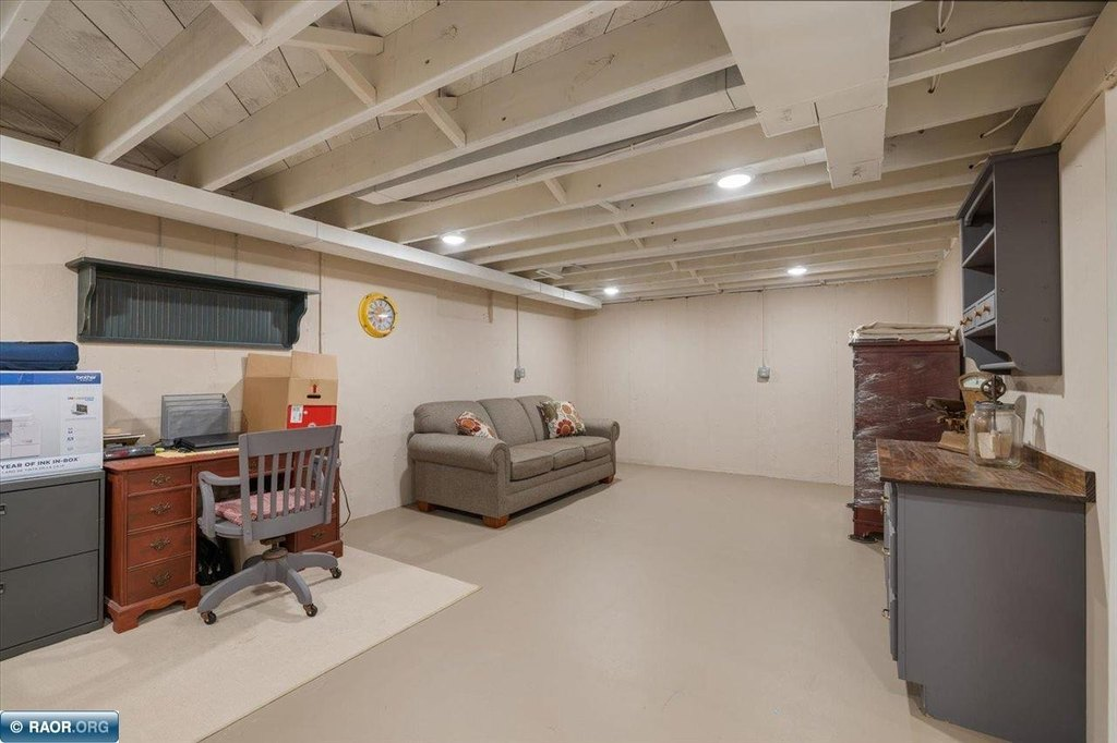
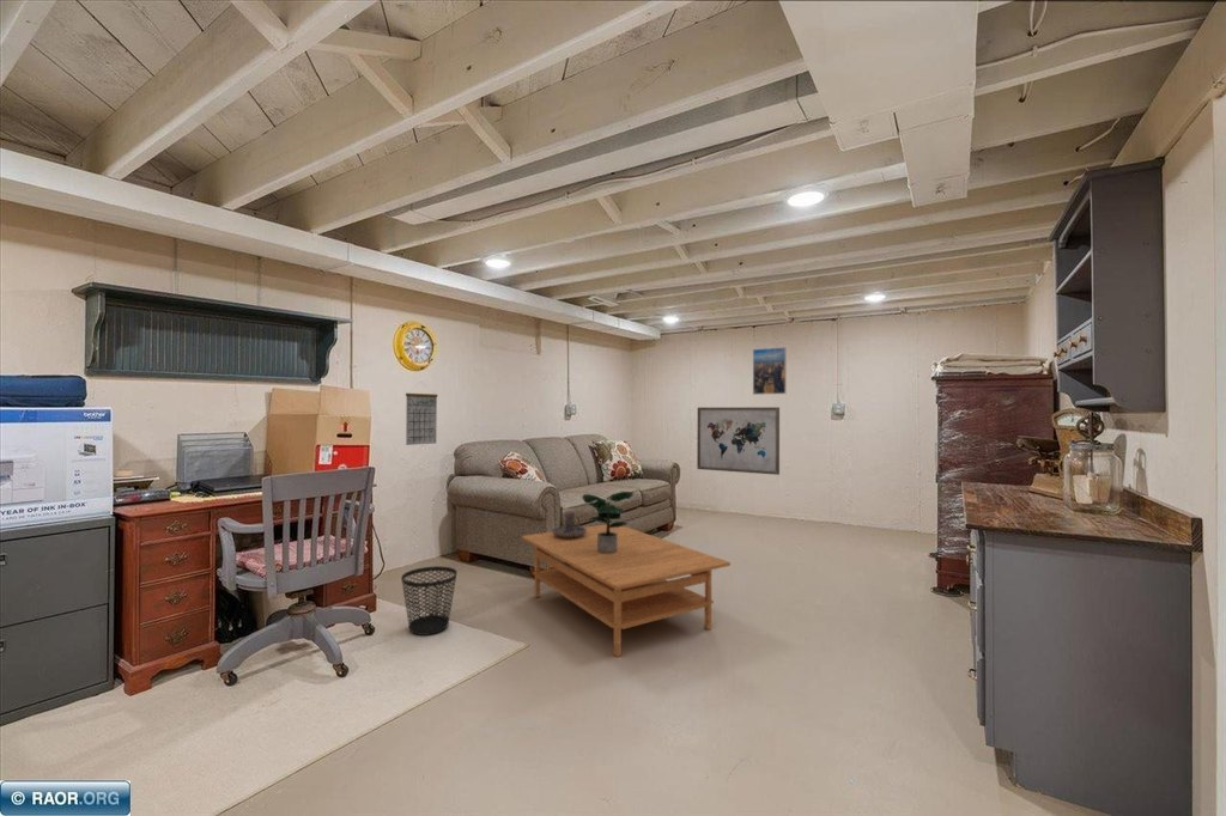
+ wall art [696,406,781,476]
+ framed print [752,346,788,396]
+ calendar [405,380,438,446]
+ coffee table [521,523,732,658]
+ wastebasket [400,565,457,637]
+ potted plant [581,491,635,553]
+ candle holder [551,511,587,537]
